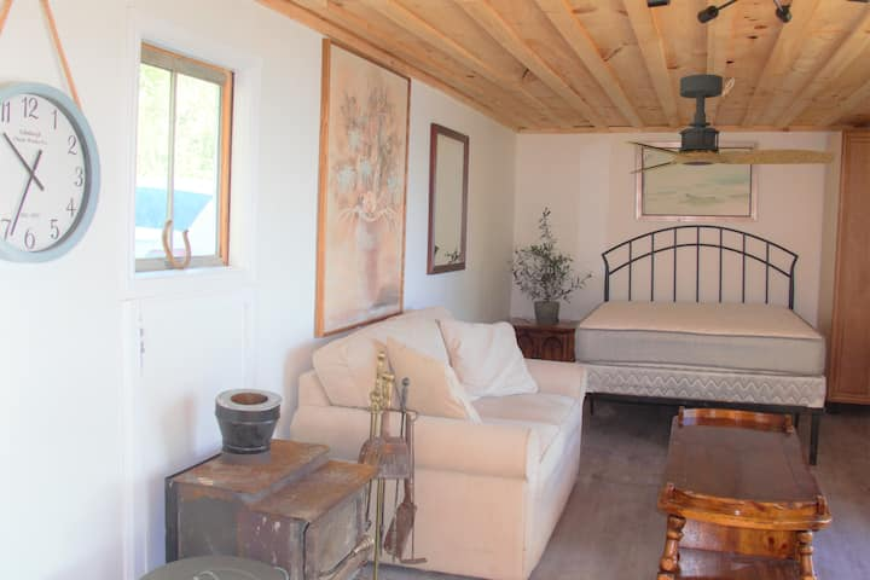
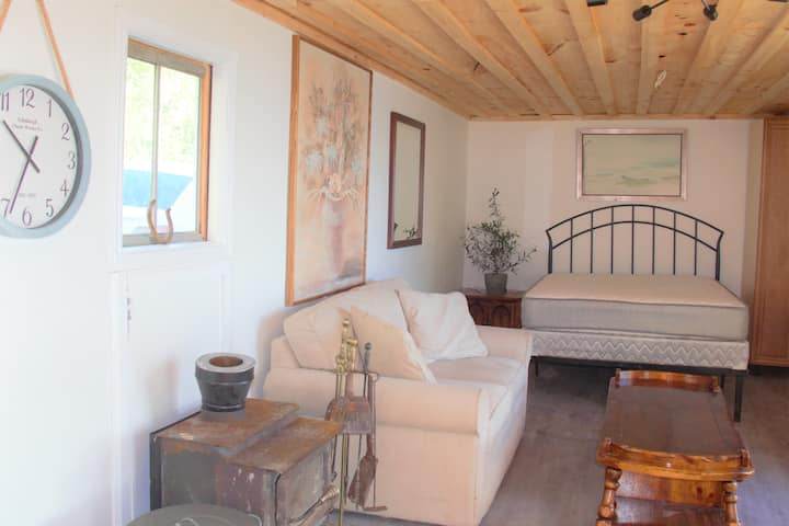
- ceiling fan [624,74,836,175]
